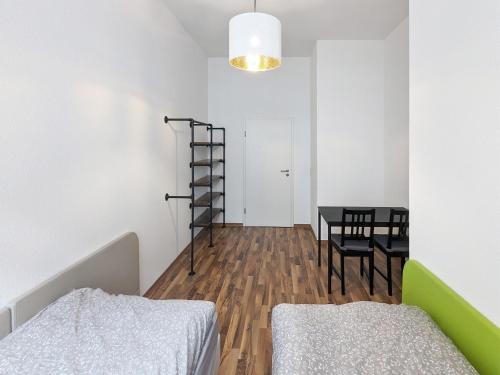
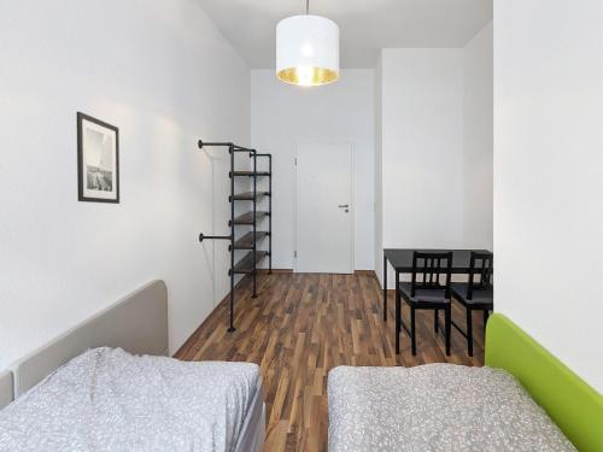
+ wall art [76,111,121,205]
